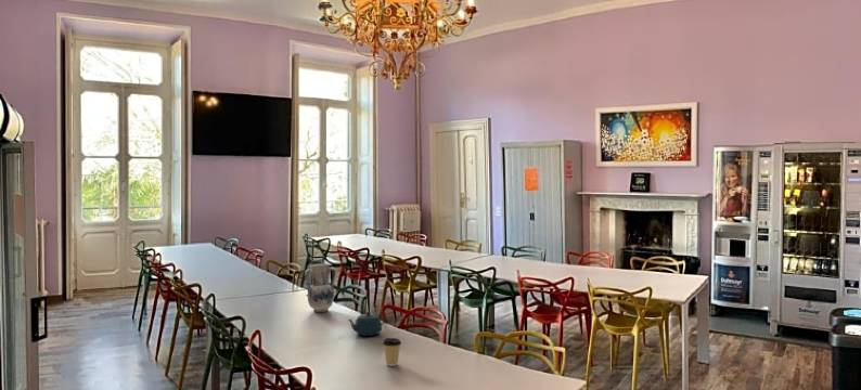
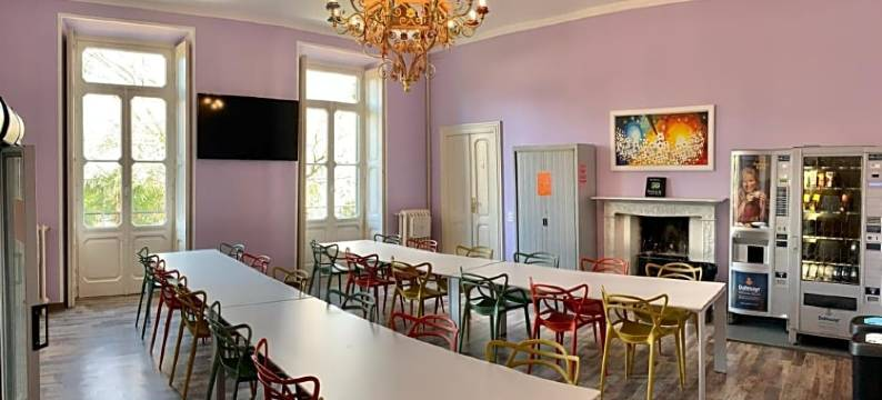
- vase [304,262,337,313]
- teapot [347,311,387,337]
- coffee cup [382,337,402,367]
